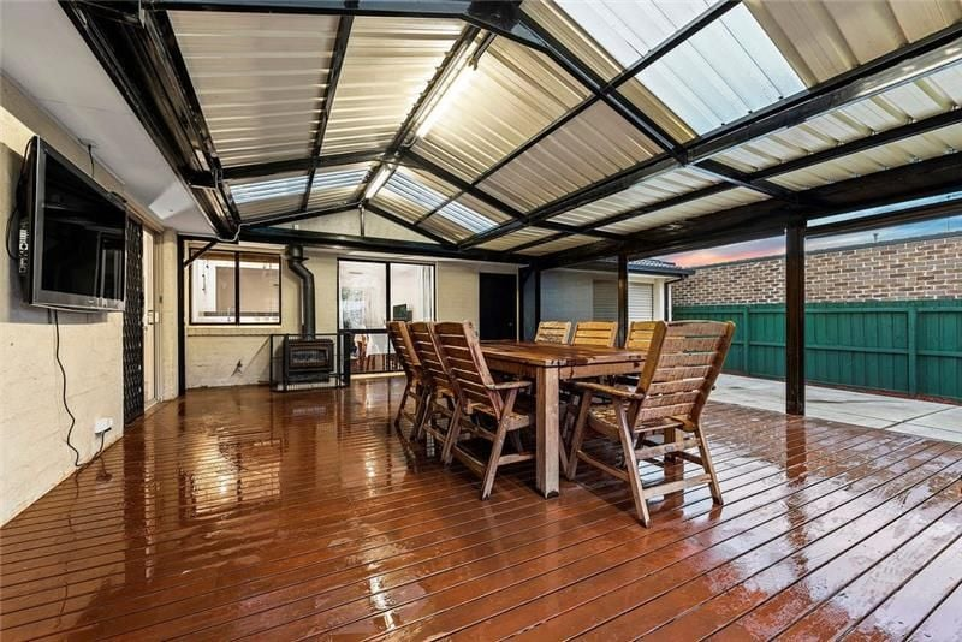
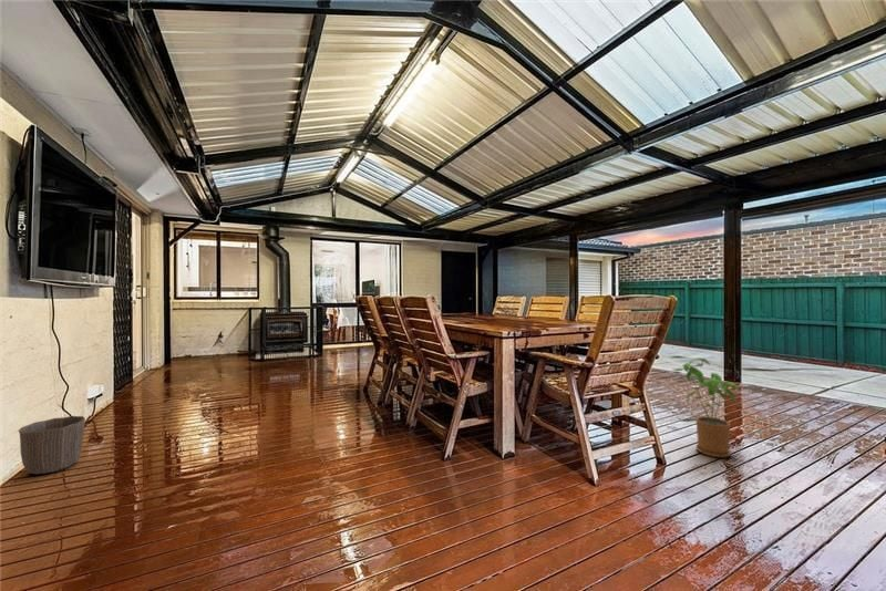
+ house plant [671,356,739,459]
+ waste basket [17,415,86,475]
